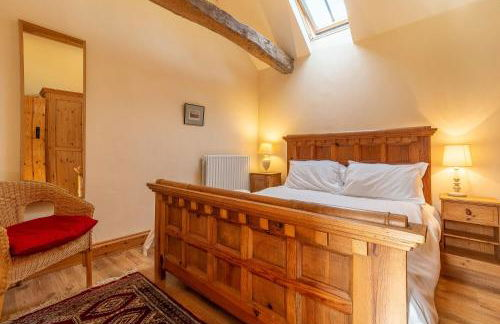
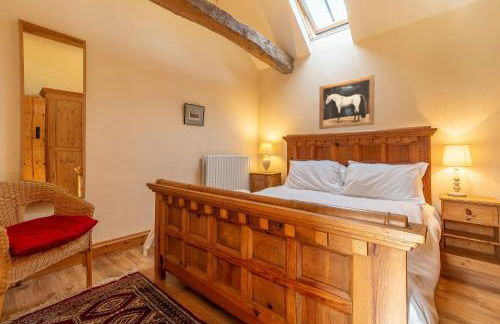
+ wall art [318,74,376,130]
